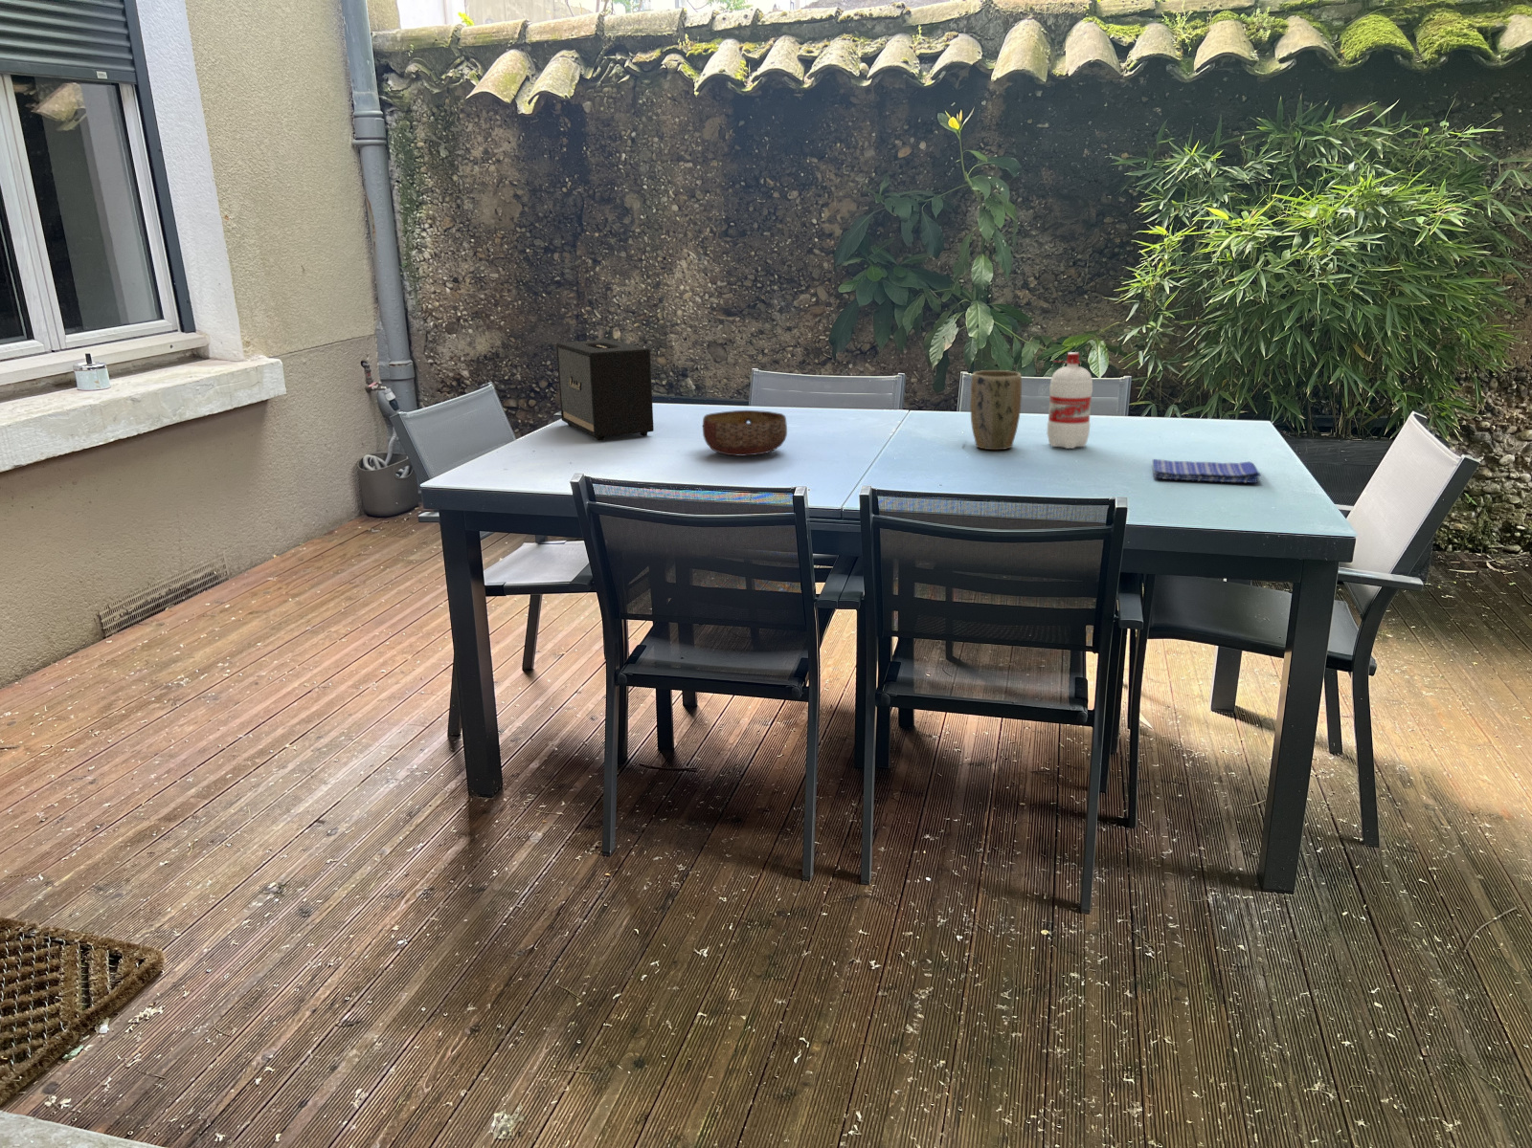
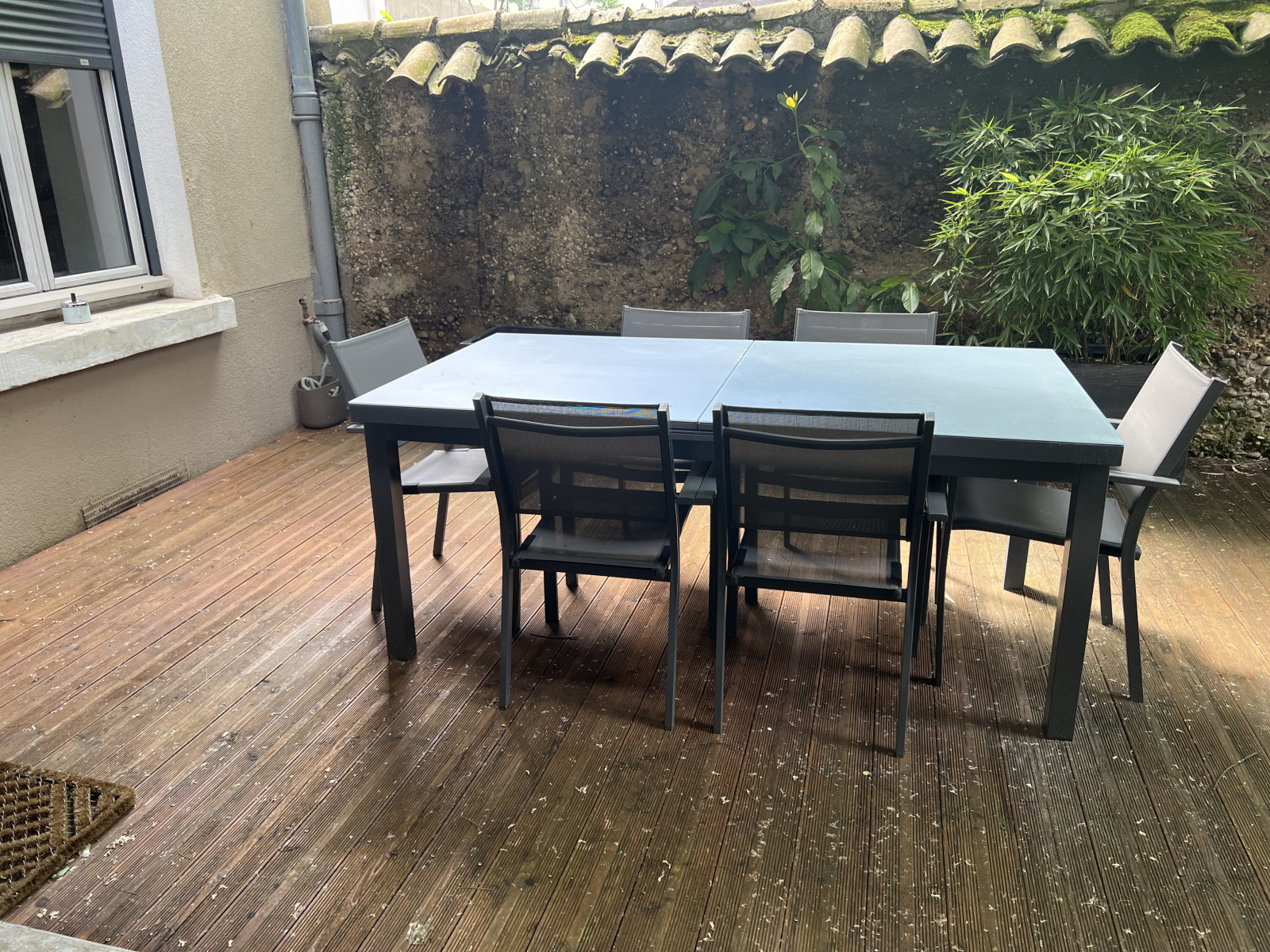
- speaker [555,339,655,441]
- plant pot [969,369,1023,451]
- water bottle [1046,351,1093,450]
- dish towel [1152,458,1262,484]
- bowl [702,410,788,457]
